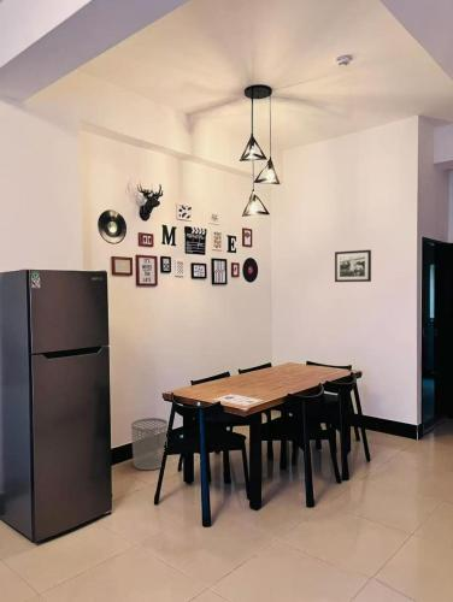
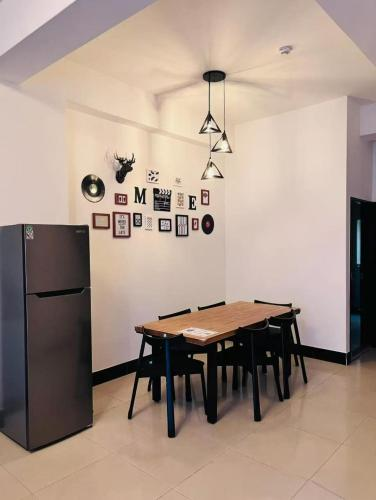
- waste bin [130,417,169,471]
- picture frame [334,249,372,283]
